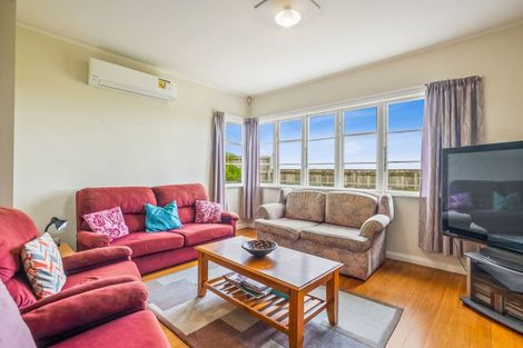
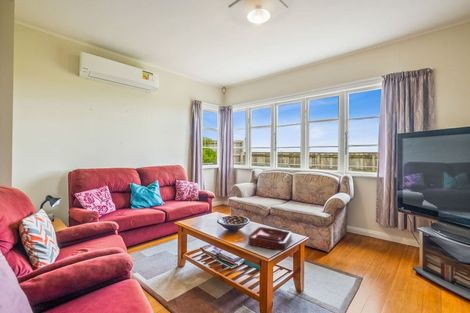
+ decorative tray [247,226,293,252]
